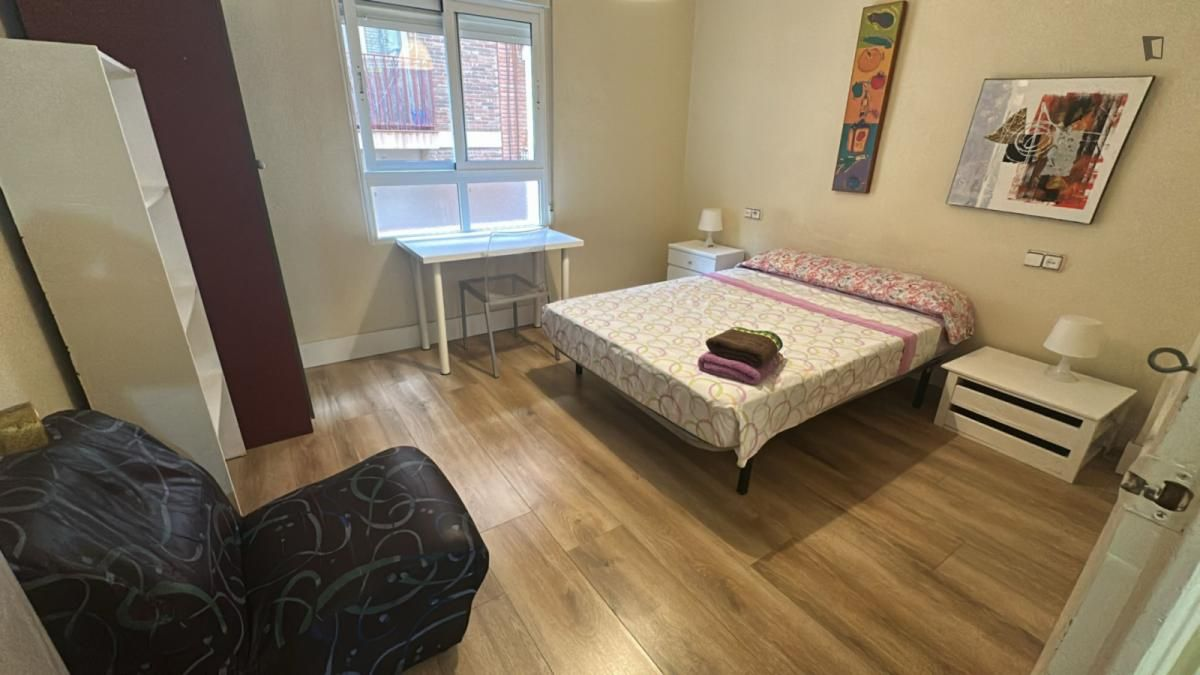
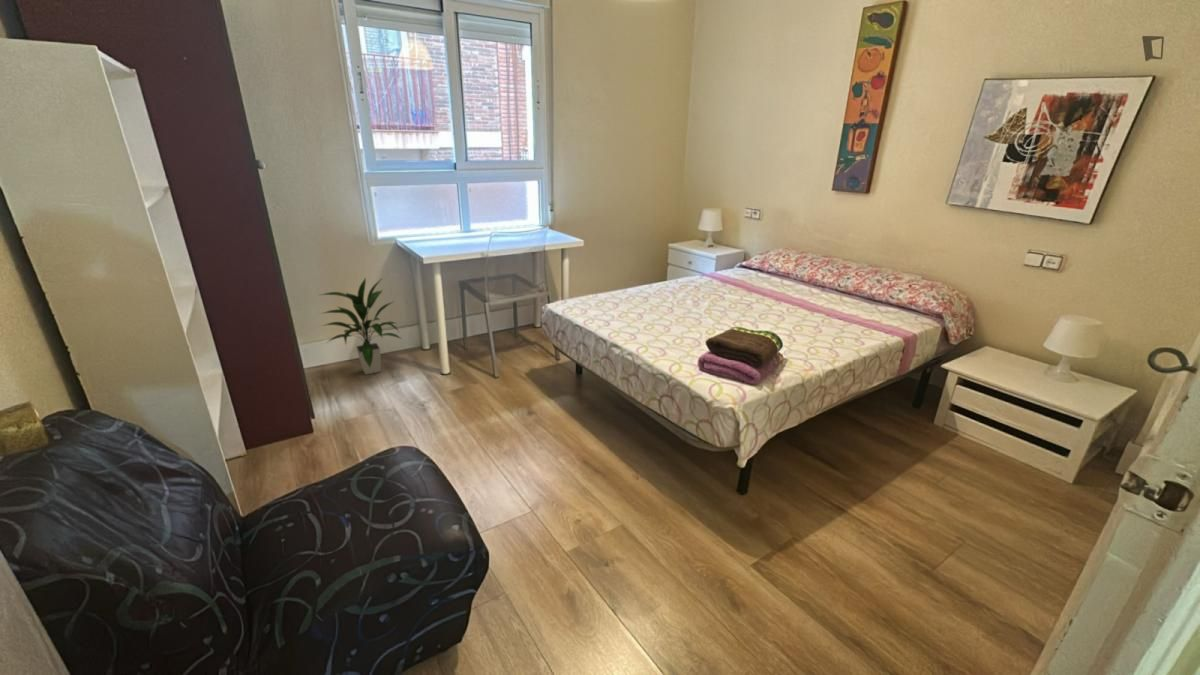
+ indoor plant [319,276,403,376]
